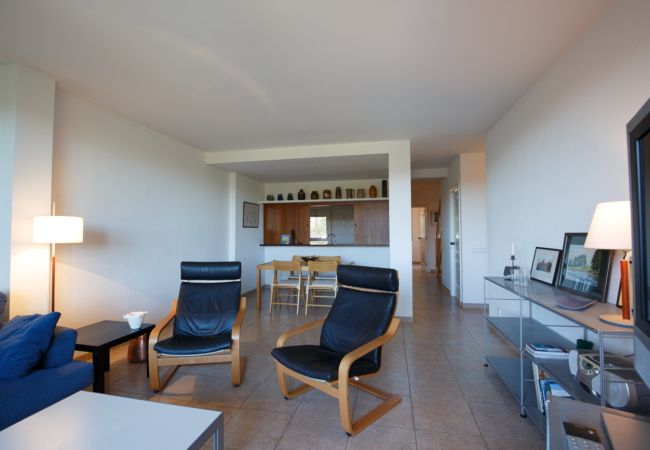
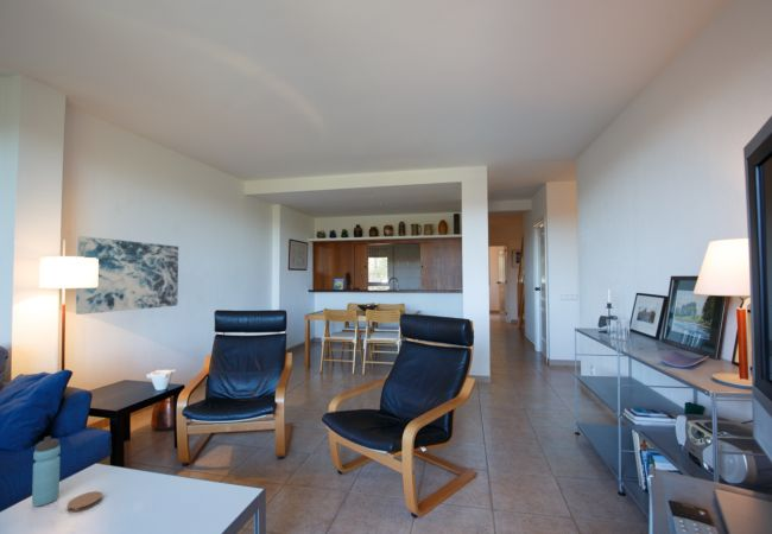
+ water bottle [31,436,62,508]
+ wall art [75,235,179,316]
+ coaster [67,490,103,514]
